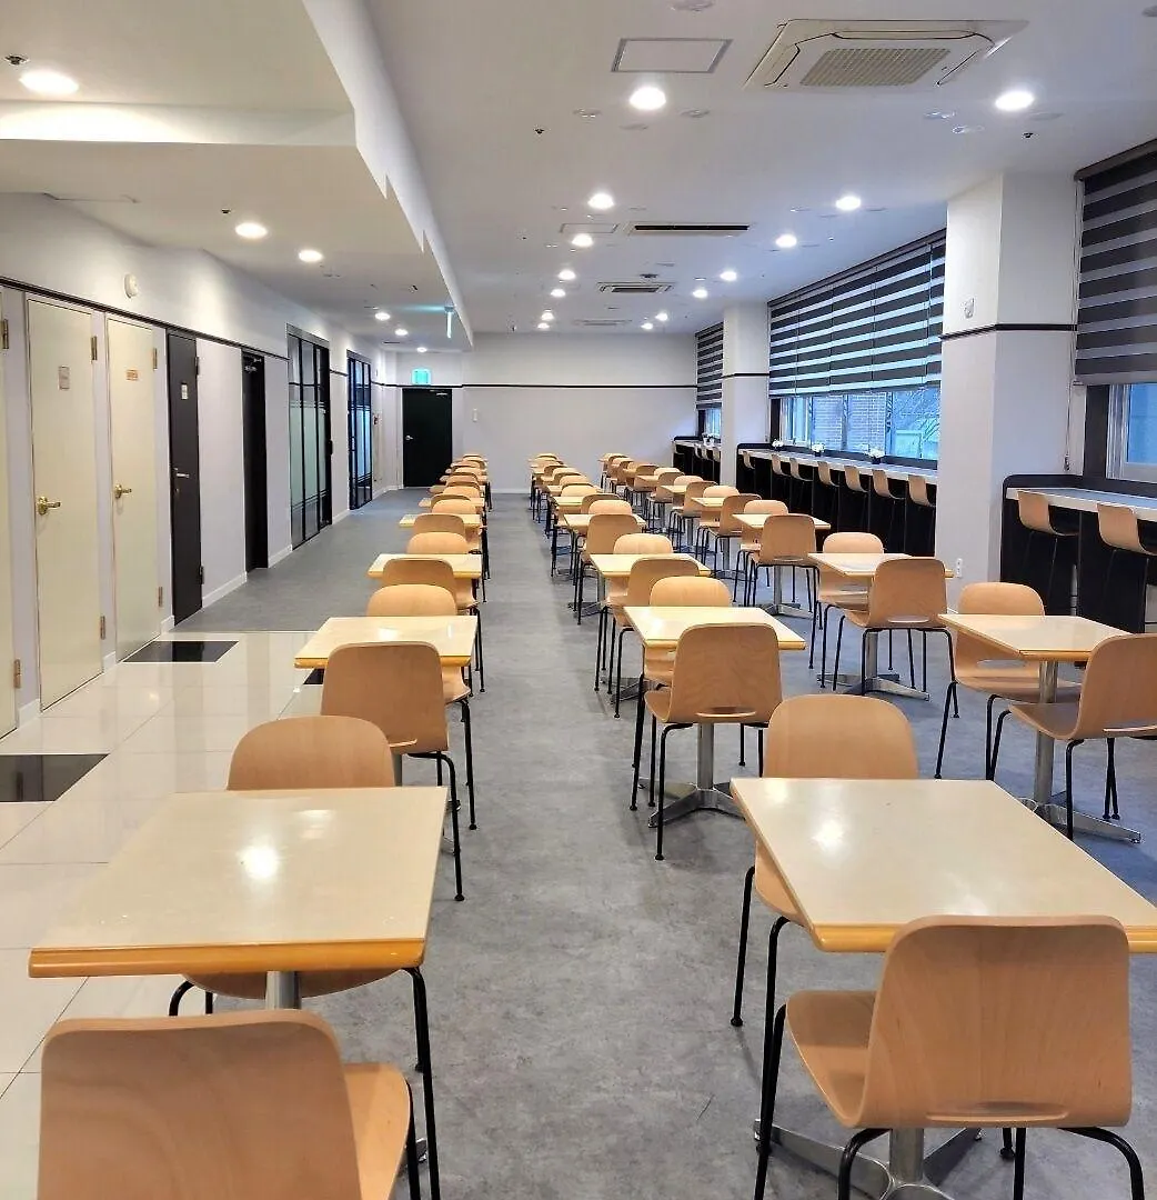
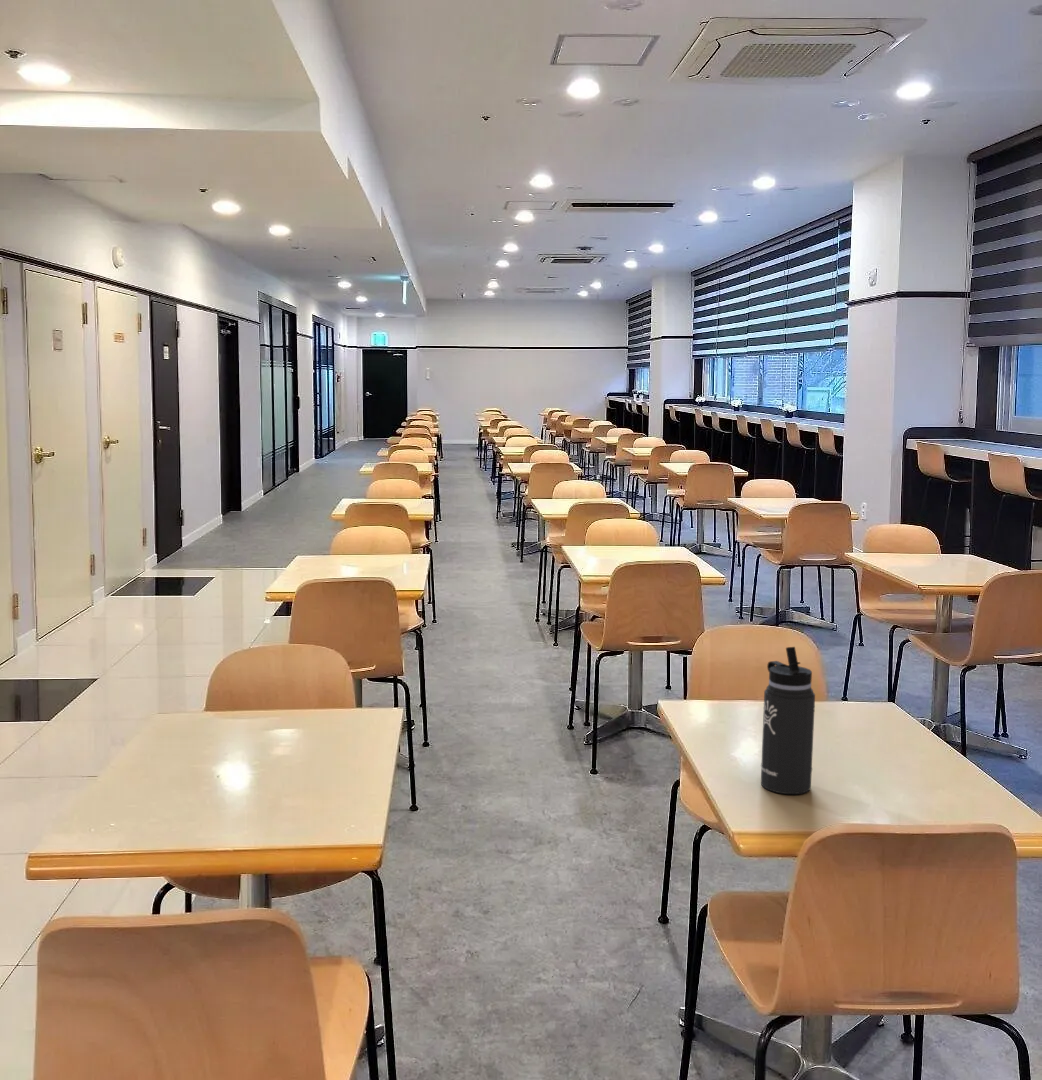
+ thermos bottle [760,646,816,795]
